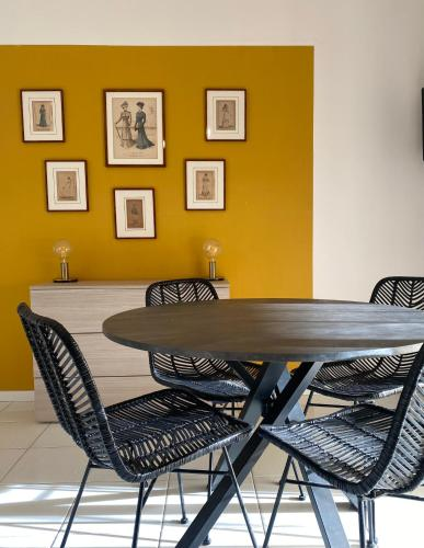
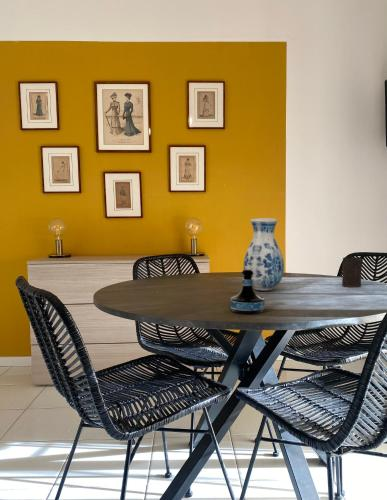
+ tequila bottle [230,268,266,315]
+ cup [341,256,363,288]
+ vase [243,217,285,292]
